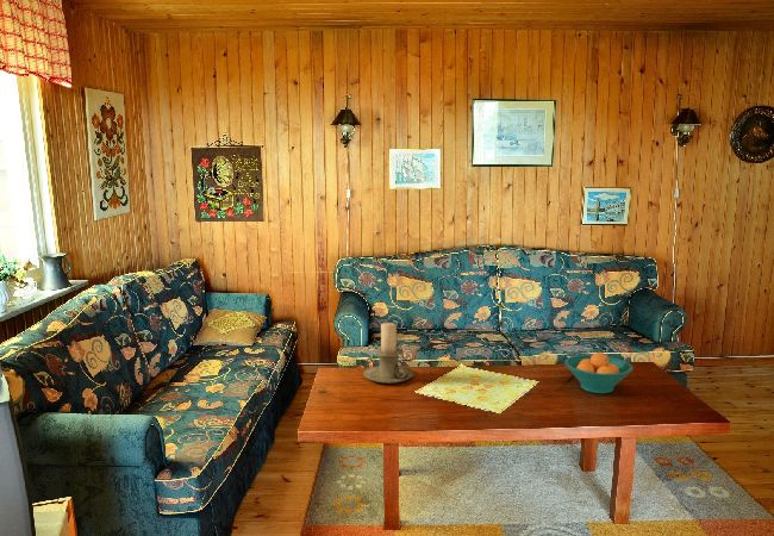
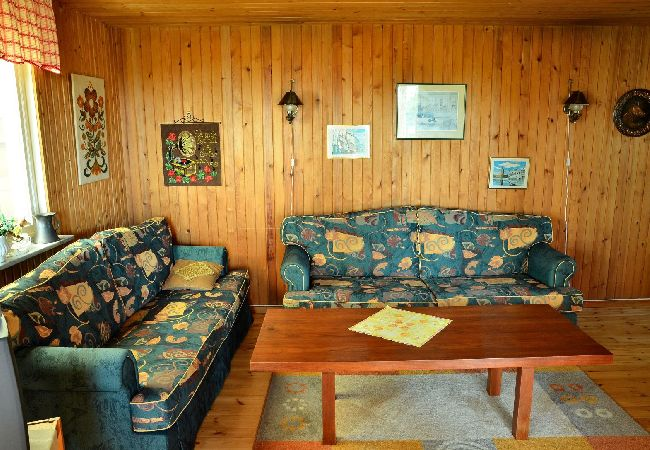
- candle holder [362,322,416,385]
- fruit bowl [563,351,635,394]
